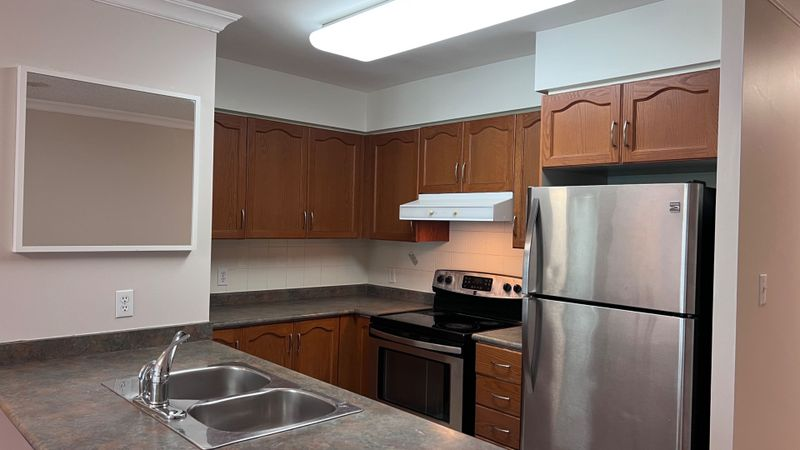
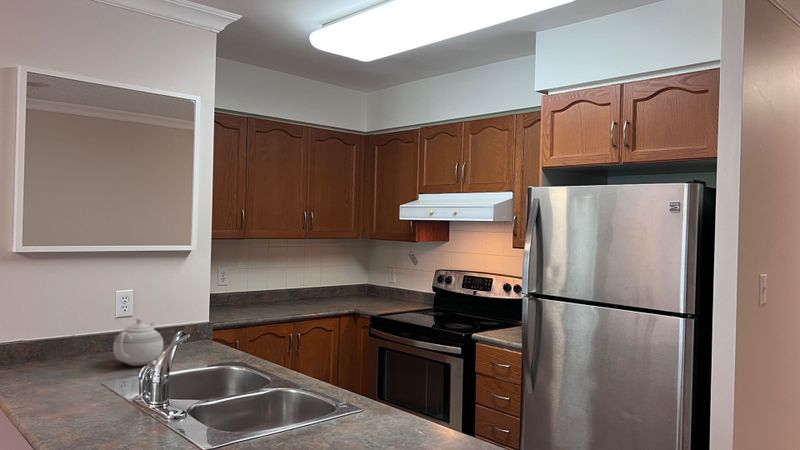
+ teapot [112,317,164,367]
